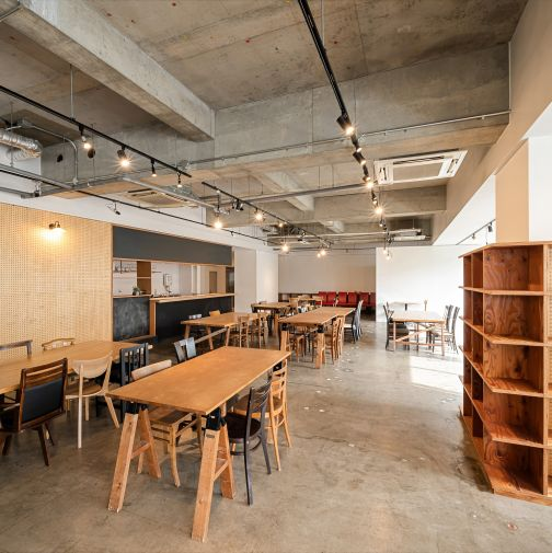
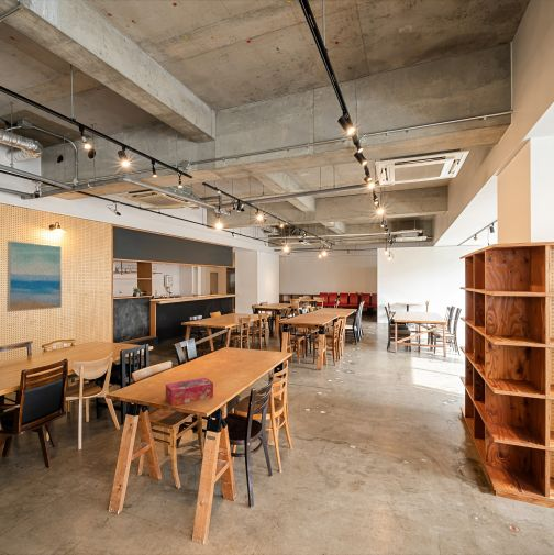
+ tissue box [165,377,214,407]
+ wall art [5,240,63,313]
